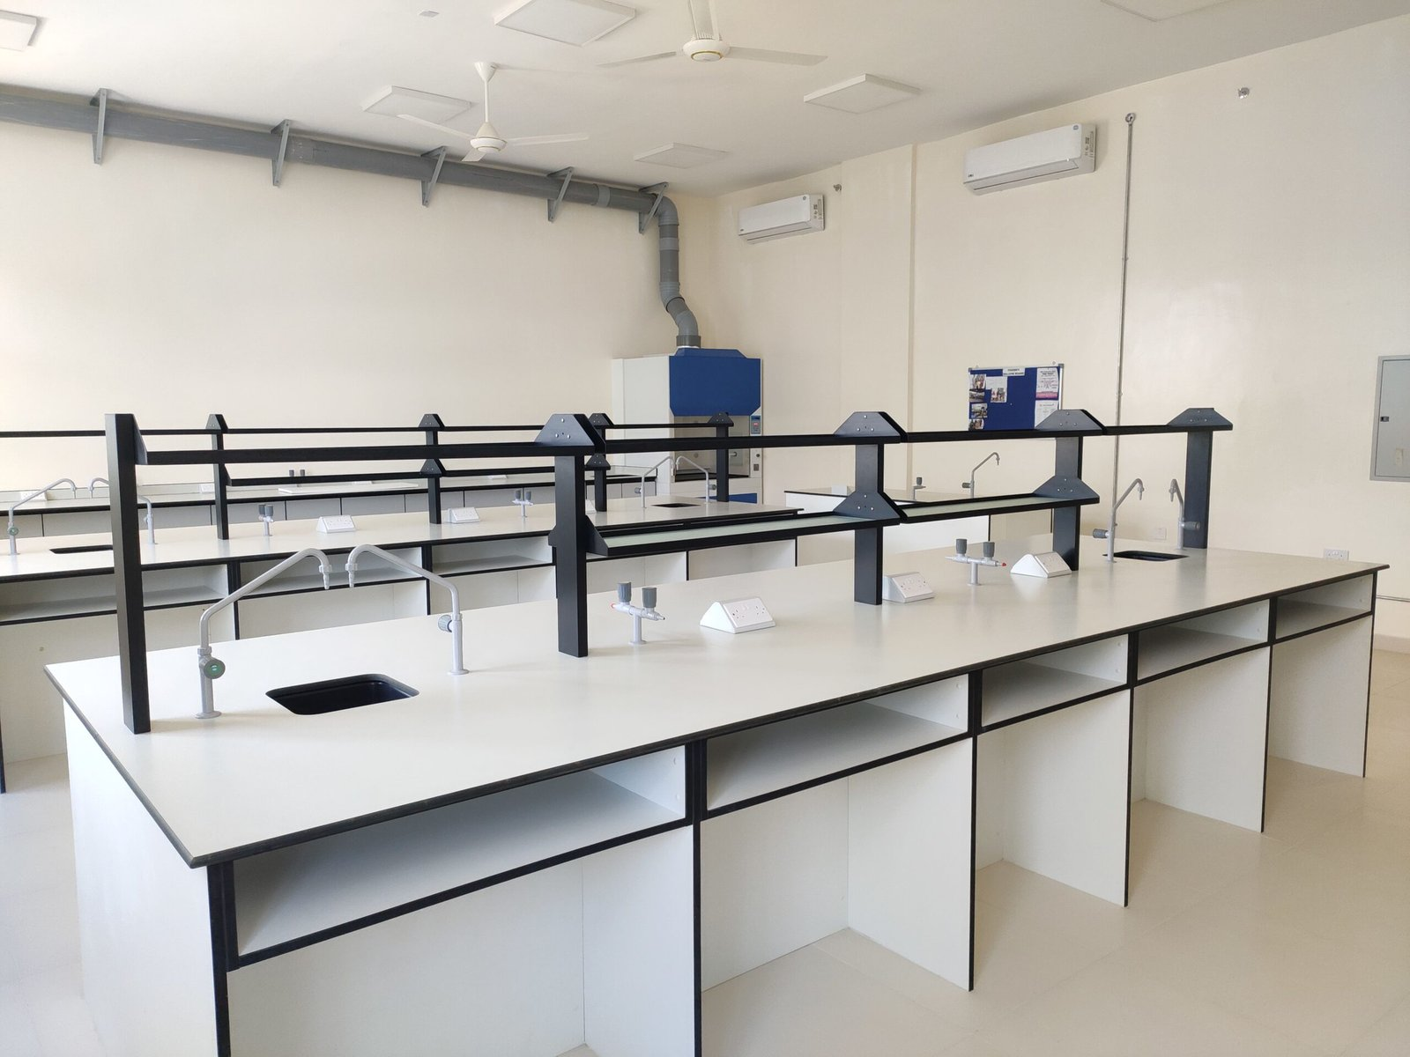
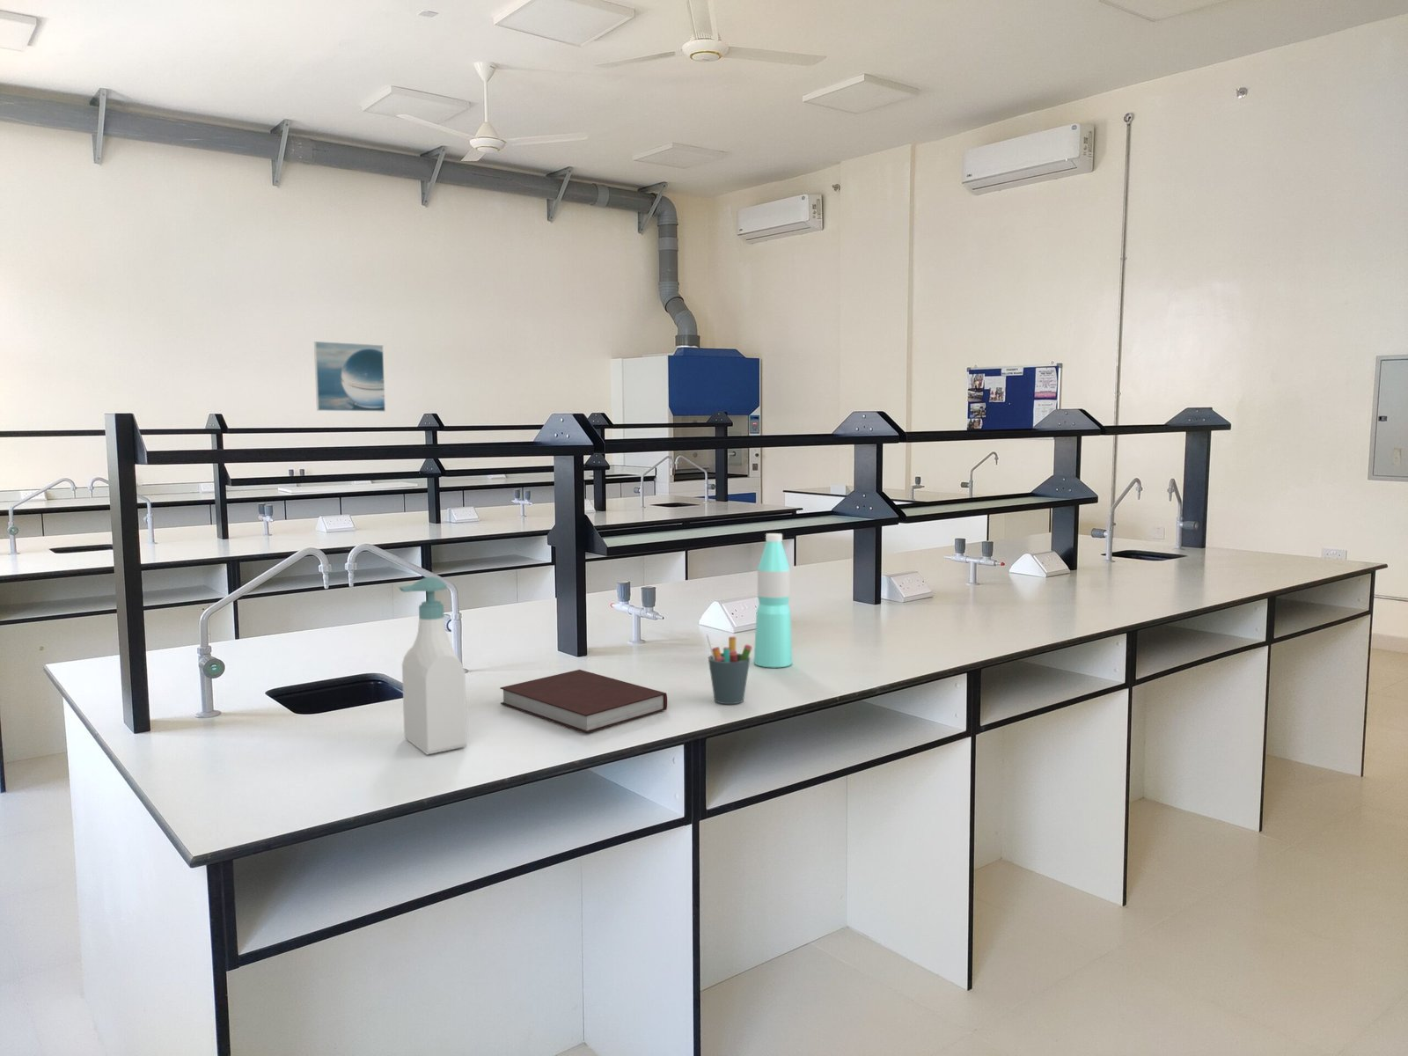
+ notebook [499,669,667,734]
+ soap bottle [398,576,468,755]
+ pen holder [706,633,753,704]
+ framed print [314,341,386,413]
+ water bottle [753,532,793,668]
